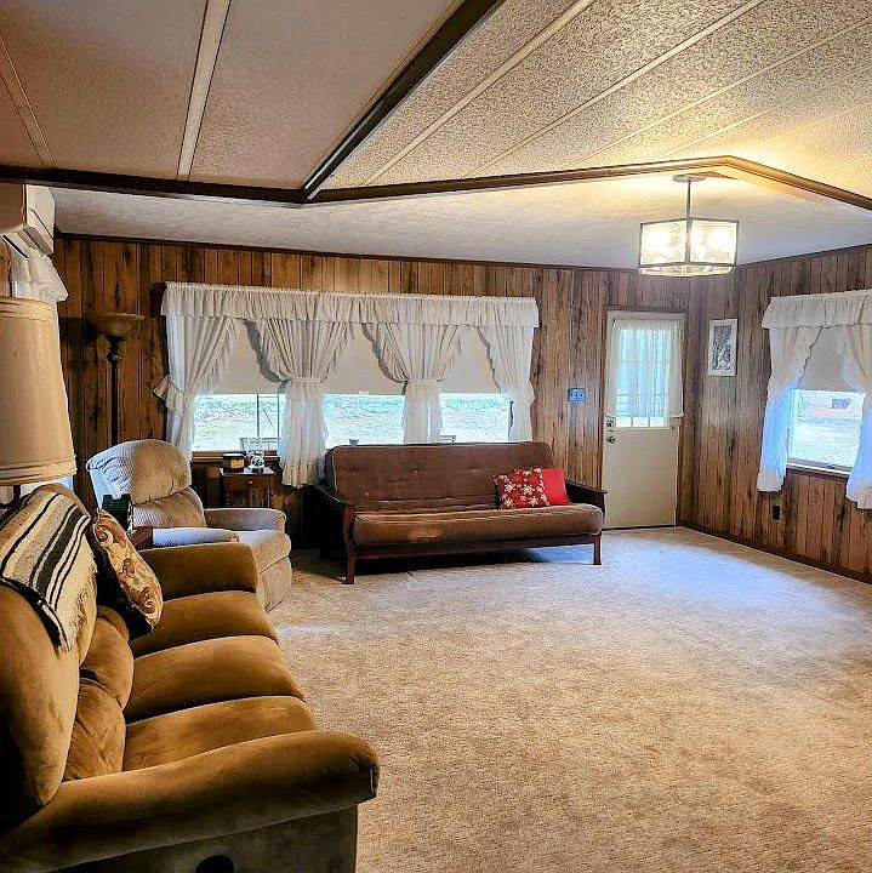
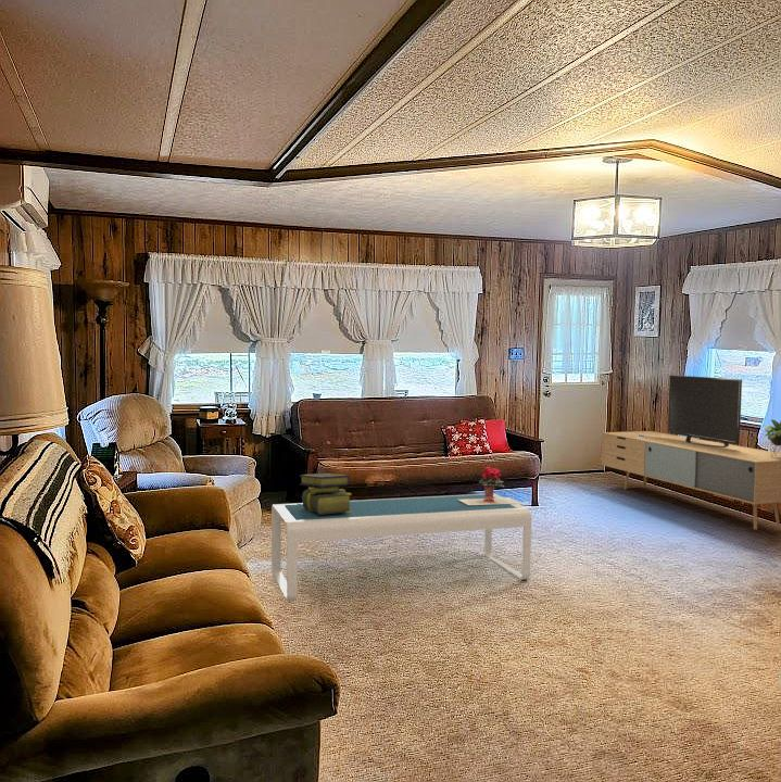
+ potted flower [459,465,524,505]
+ coffee table [270,492,532,602]
+ stack of books [299,472,353,515]
+ media console [601,374,781,531]
